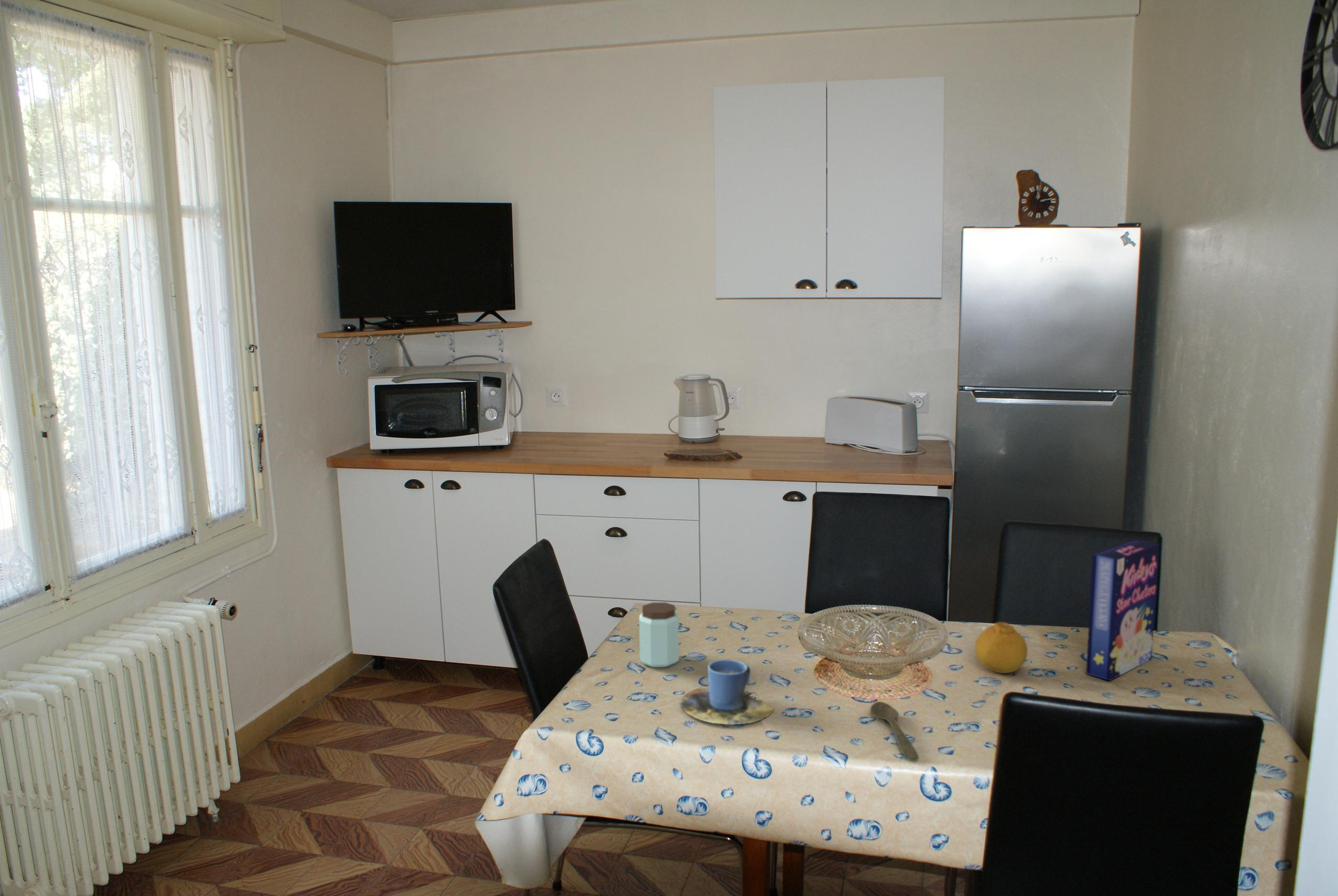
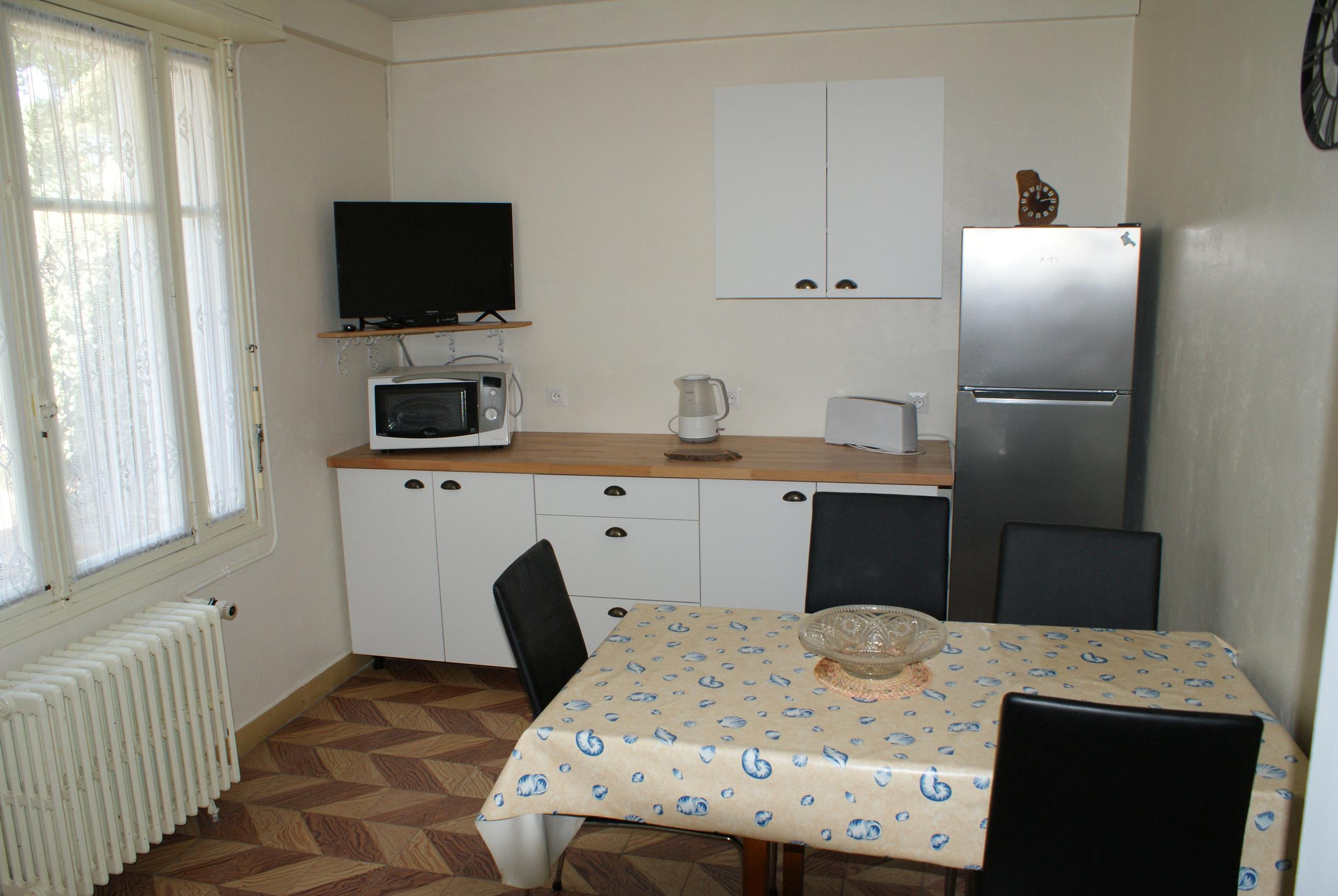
- fruit [974,622,1028,674]
- cereal box [1085,540,1160,681]
- spoon [870,701,919,762]
- cup [680,659,775,725]
- peanut butter [639,602,679,668]
